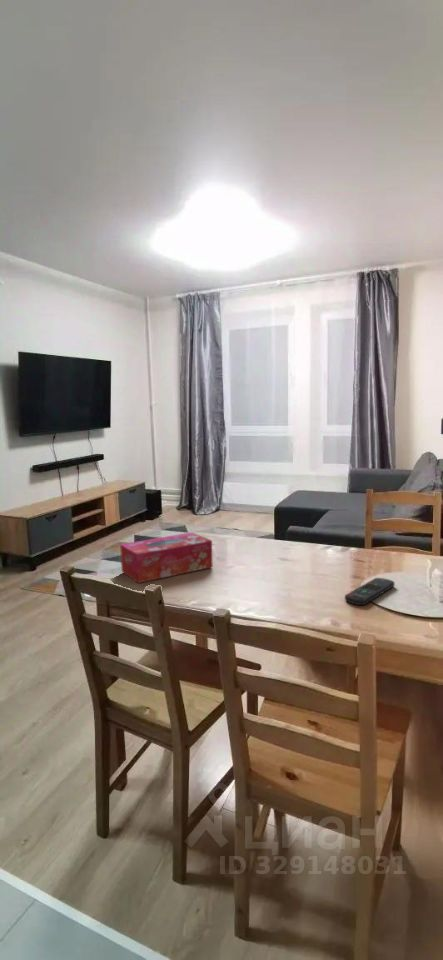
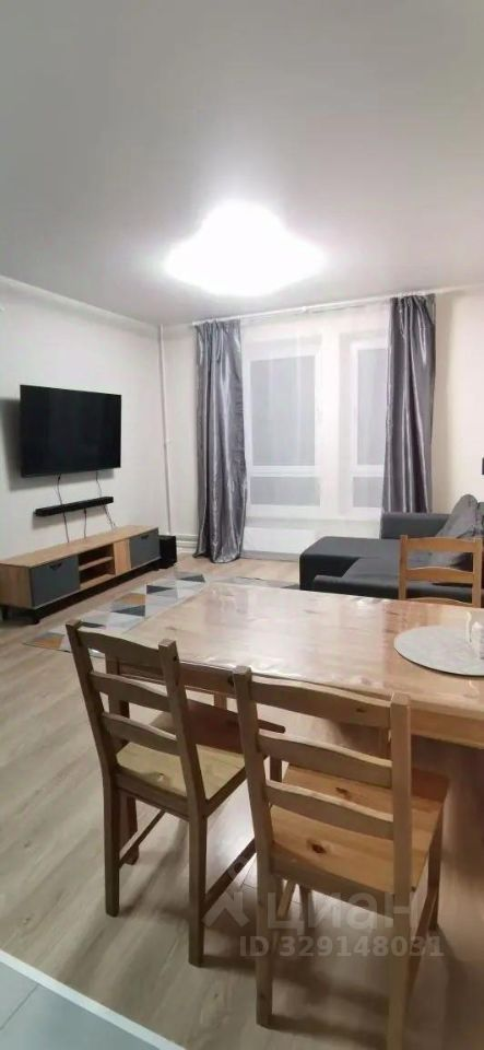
- tissue box [119,531,214,584]
- remote control [344,577,396,606]
